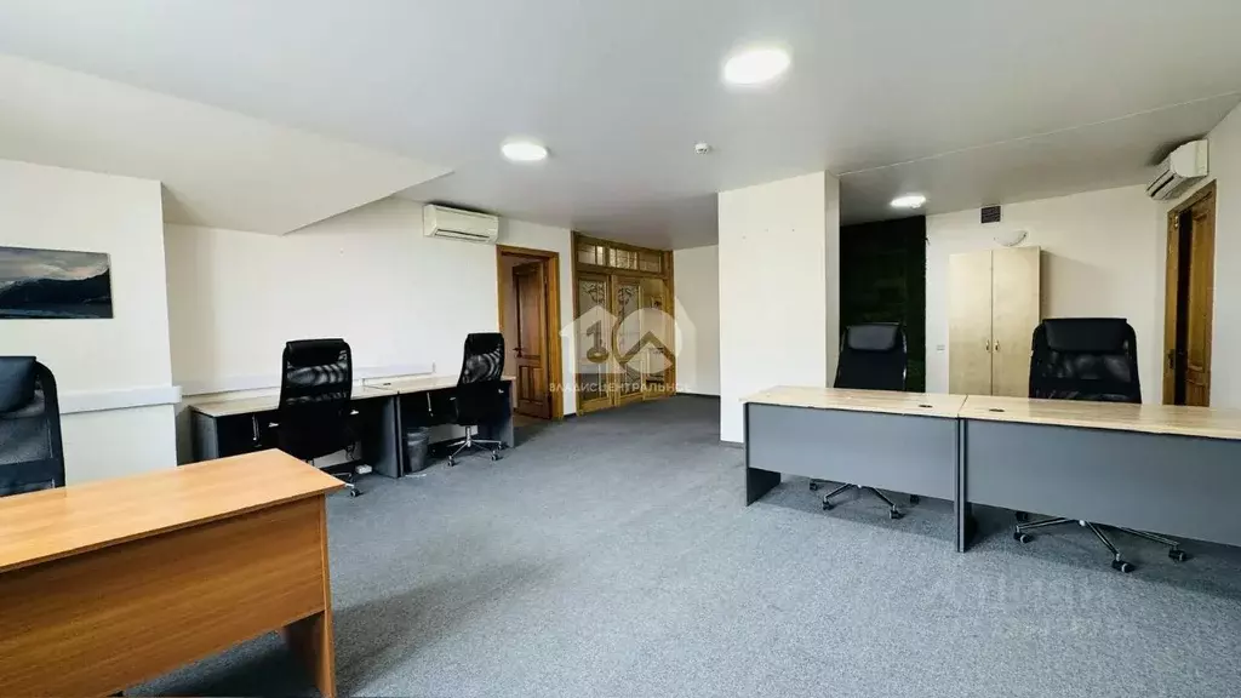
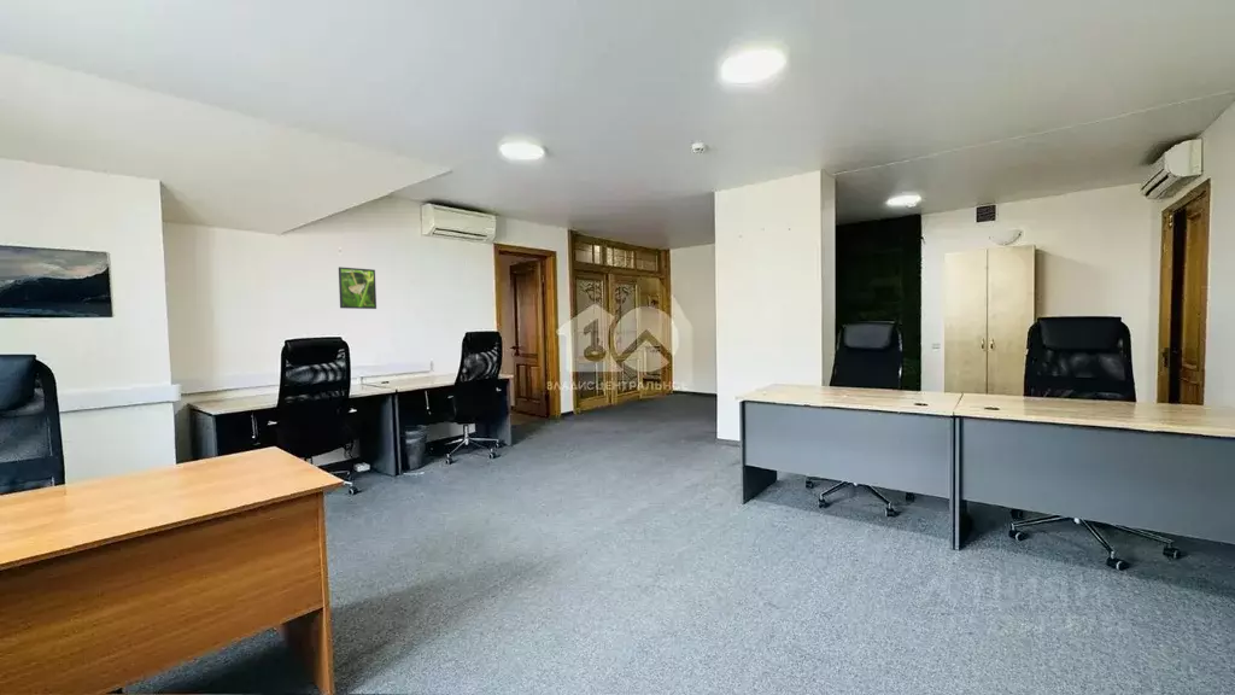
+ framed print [338,265,377,310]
